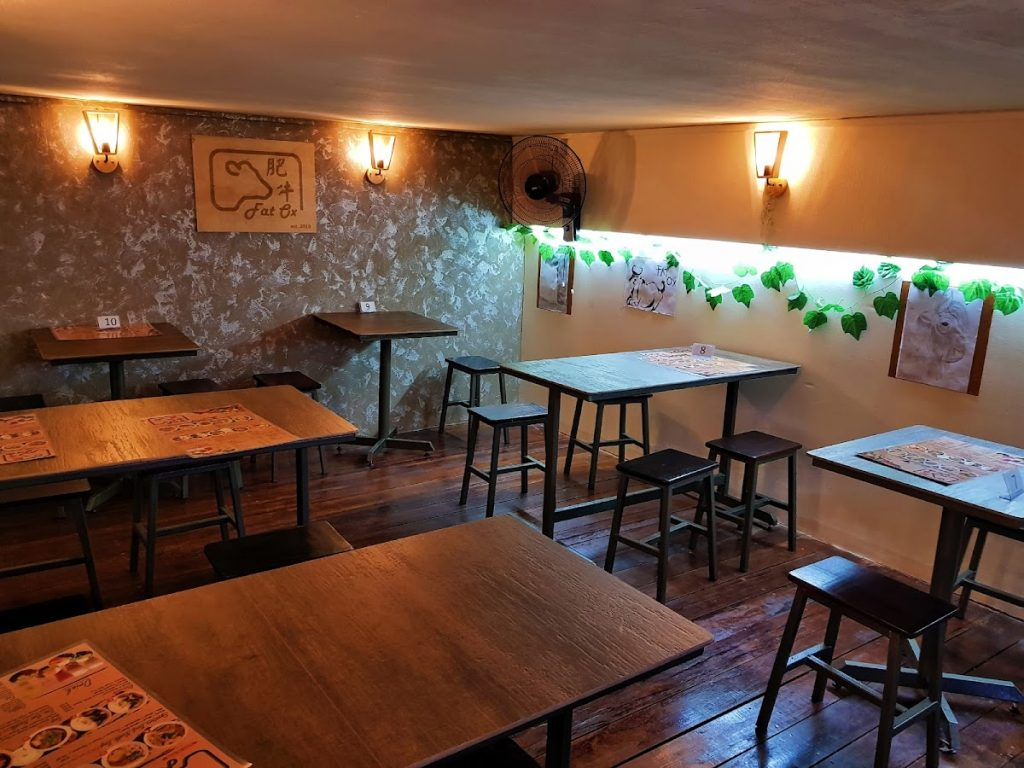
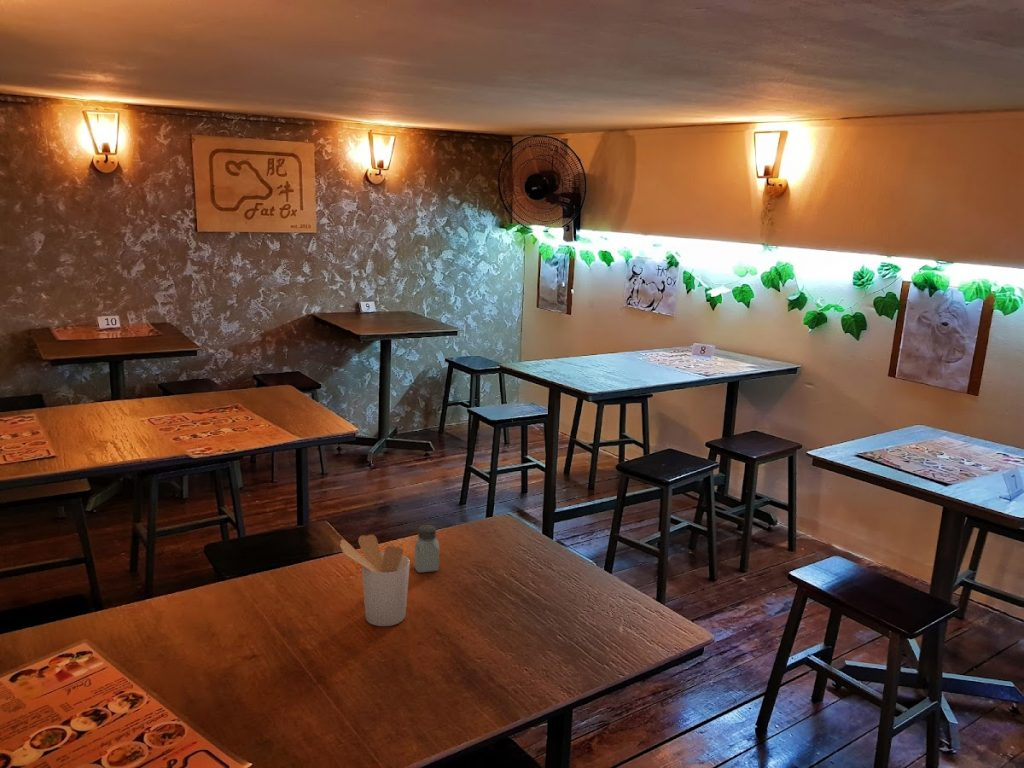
+ saltshaker [414,524,440,574]
+ utensil holder [339,534,411,627]
